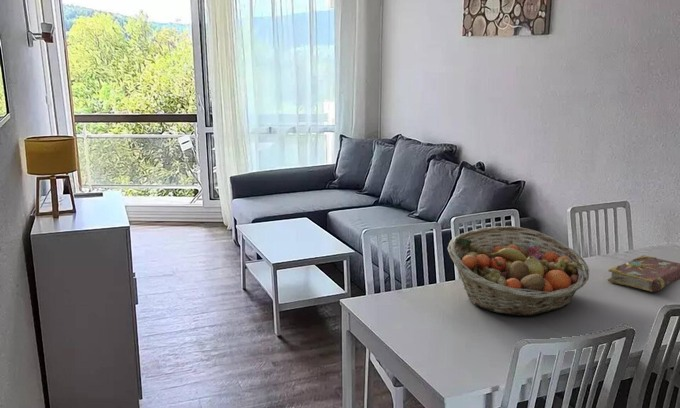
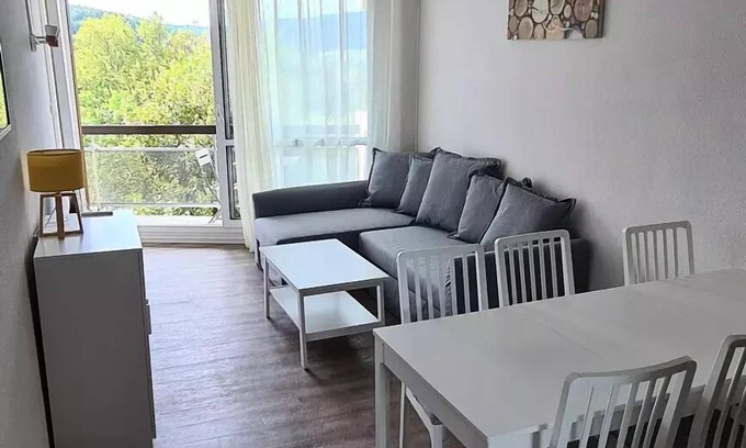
- fruit basket [447,225,590,317]
- book [606,254,680,293]
